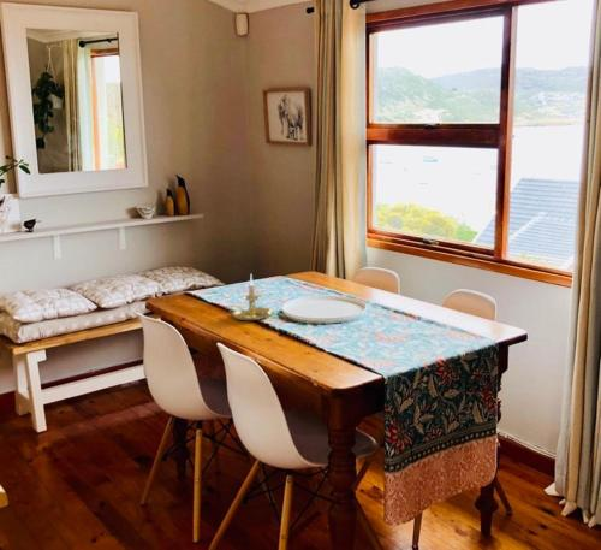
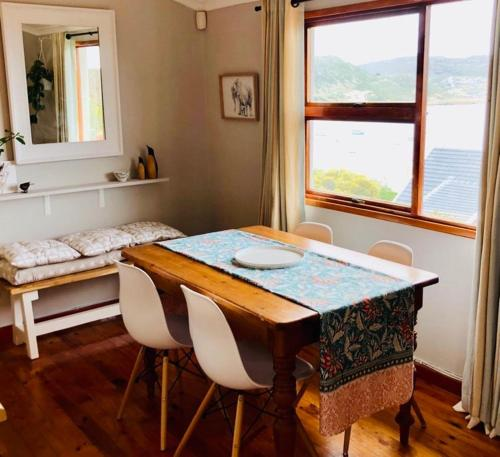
- candle holder [226,274,274,321]
